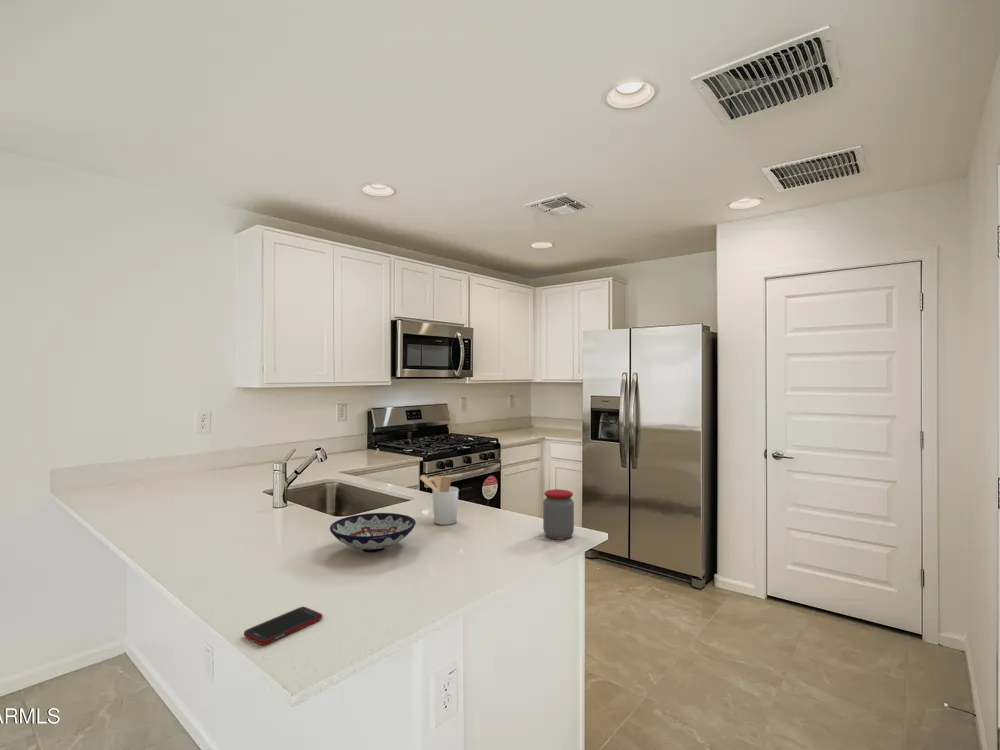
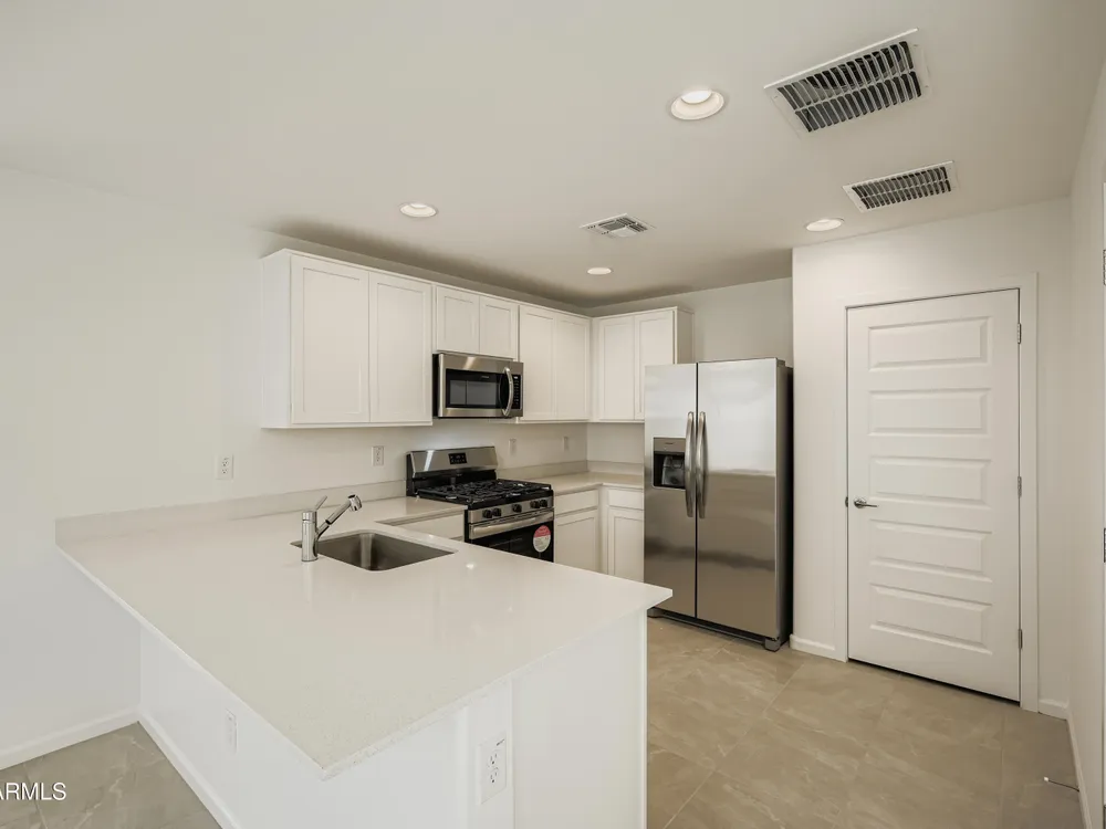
- utensil holder [419,474,460,526]
- jar [542,488,575,540]
- bowl [329,512,417,554]
- cell phone [243,606,323,646]
